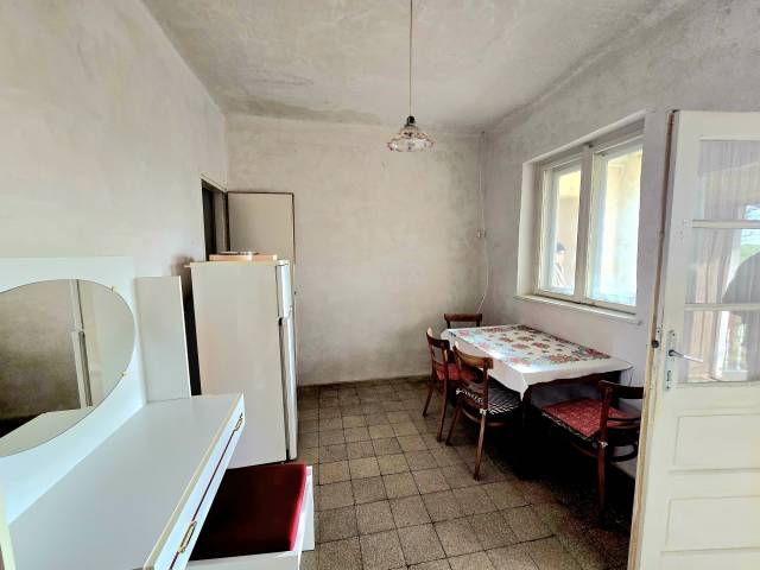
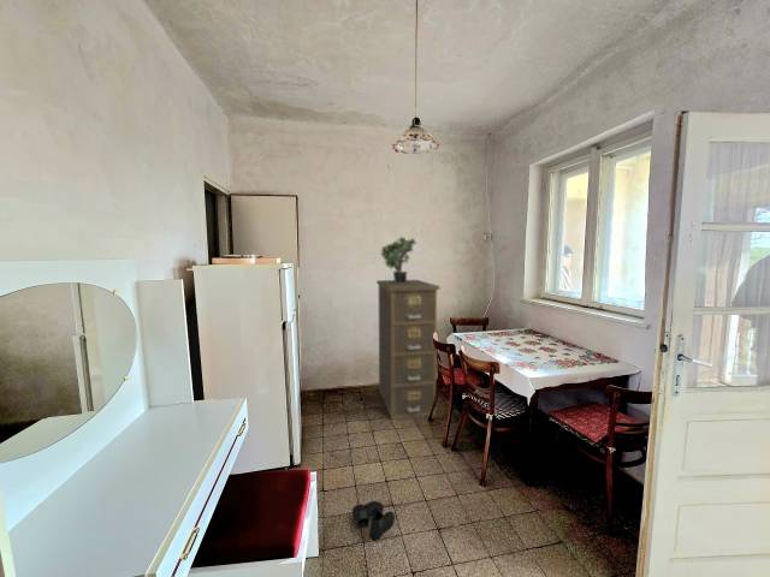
+ potted plant [379,236,419,284]
+ boots [351,500,396,541]
+ filing cabinet [375,279,442,421]
